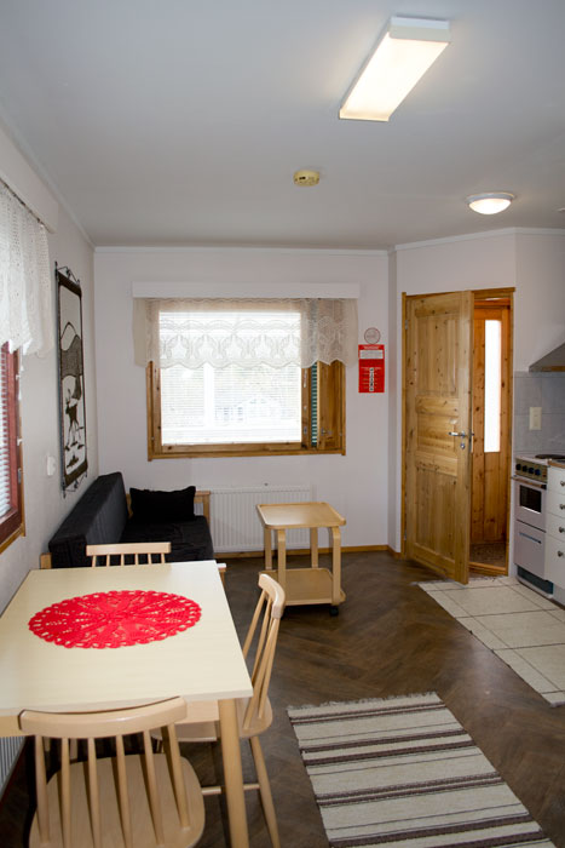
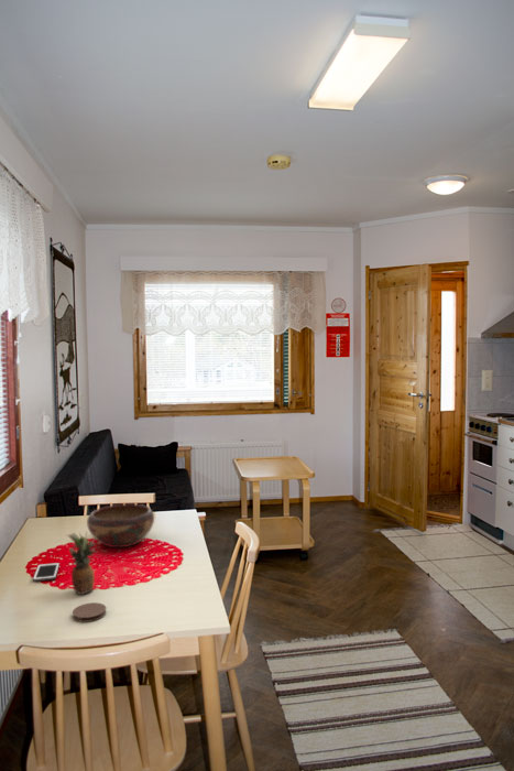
+ coaster [72,601,108,623]
+ decorative bowl [86,503,155,549]
+ fruit [65,531,101,596]
+ cell phone [32,562,61,583]
